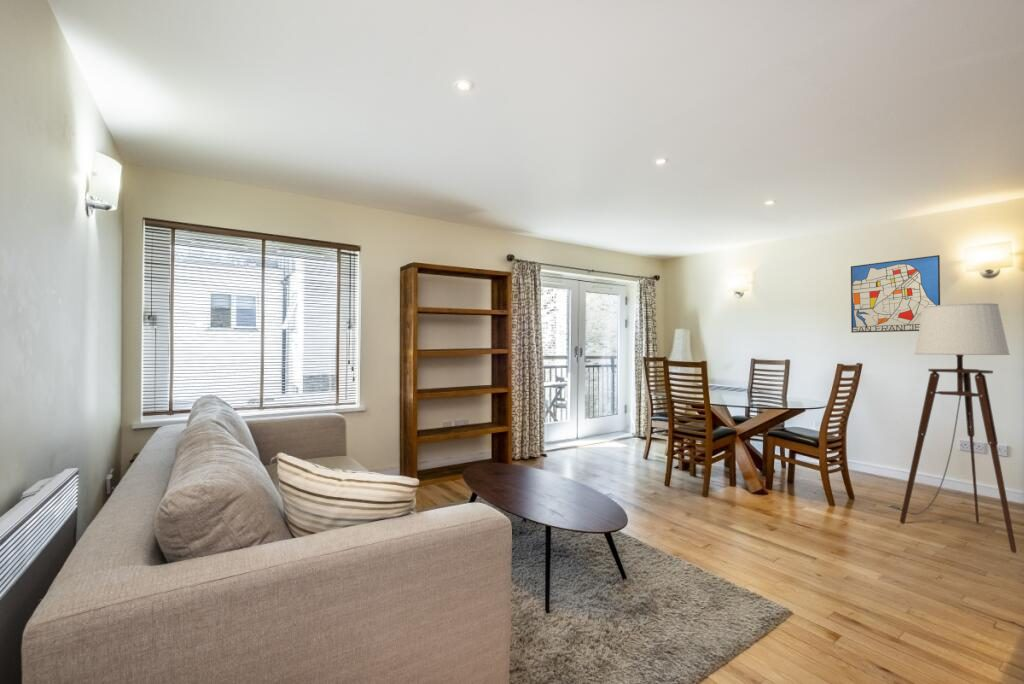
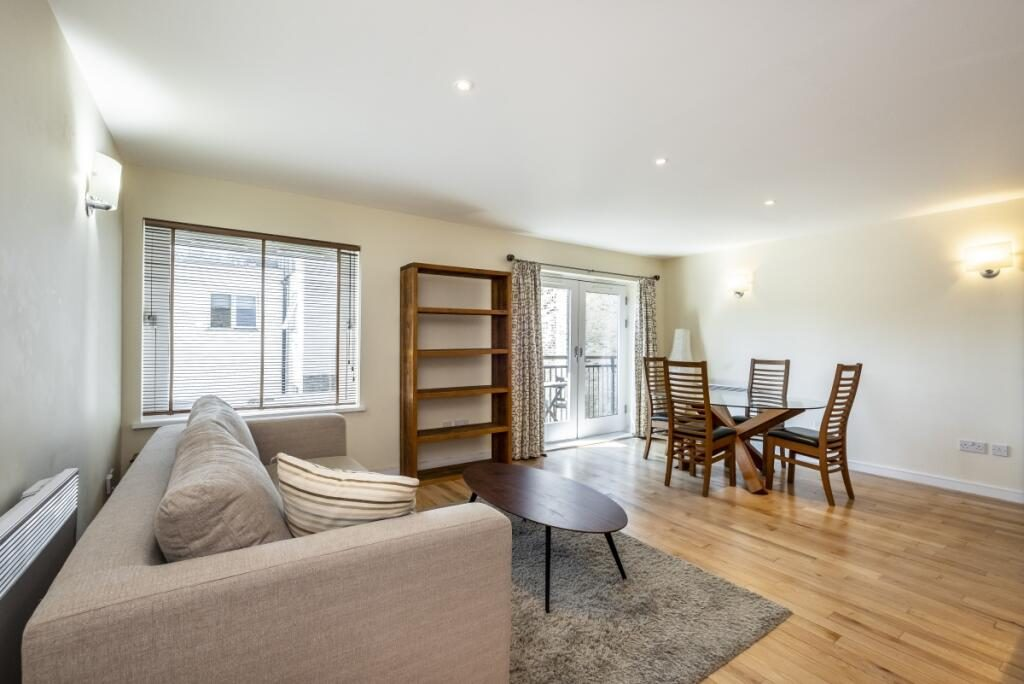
- wall art [850,254,941,334]
- floor lamp [887,302,1018,554]
